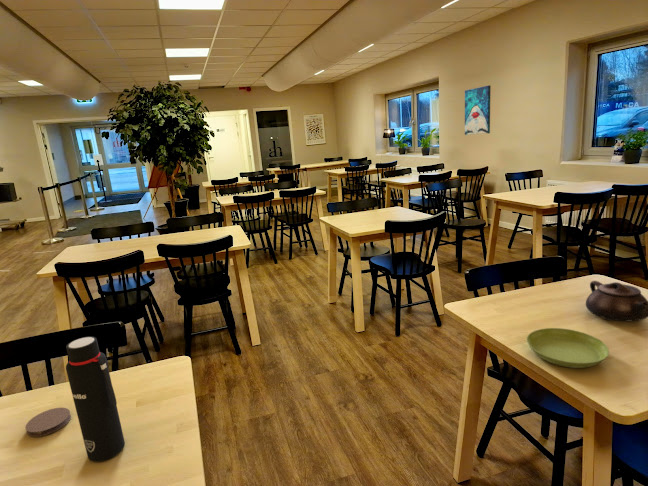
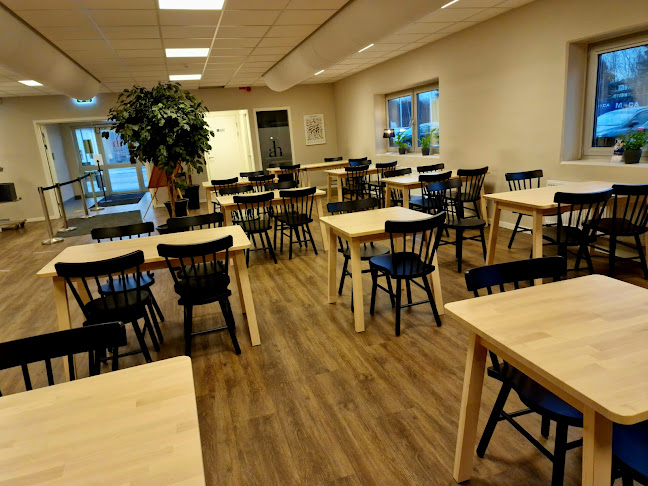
- wall art [464,84,492,136]
- coaster [24,407,72,438]
- teapot [585,280,648,322]
- saucer [526,327,610,369]
- water bottle [65,336,126,463]
